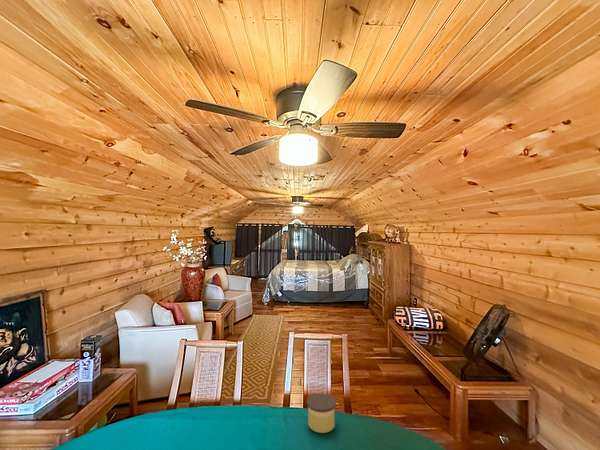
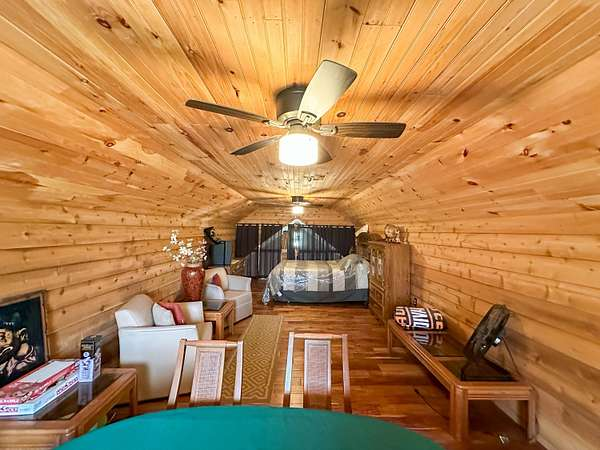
- candle [306,392,337,434]
